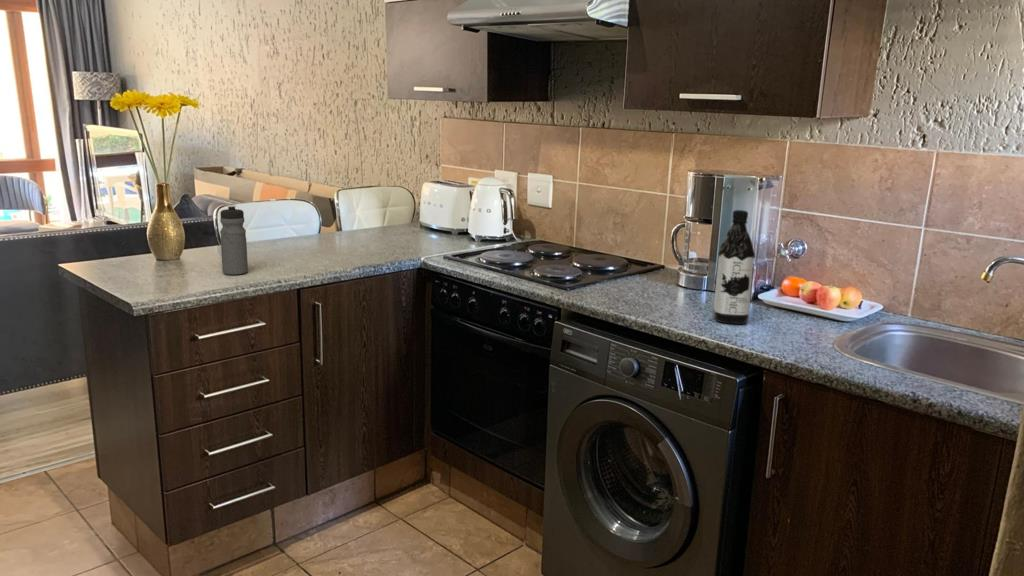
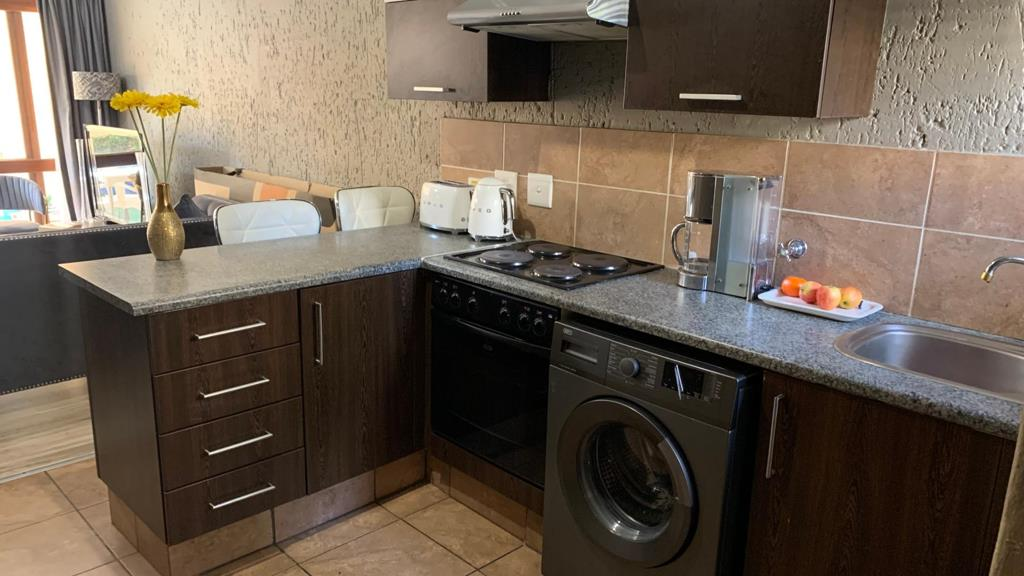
- water bottle [219,204,249,276]
- water bottle [712,209,756,325]
